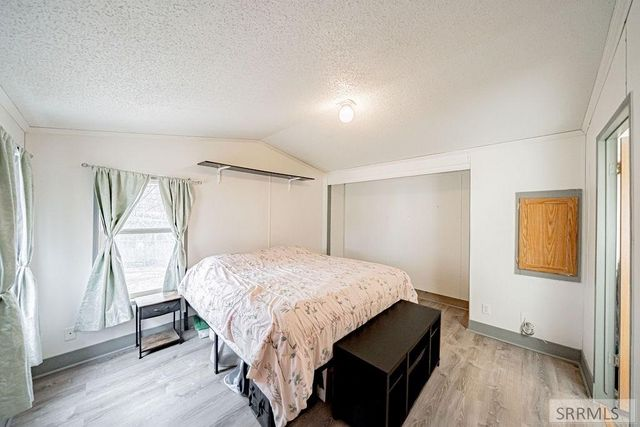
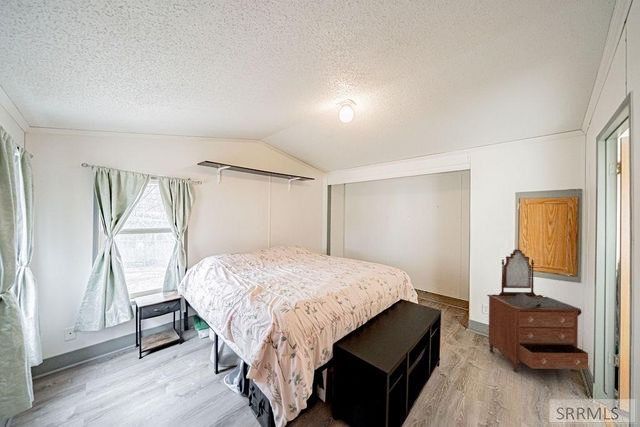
+ dresser [486,248,589,374]
